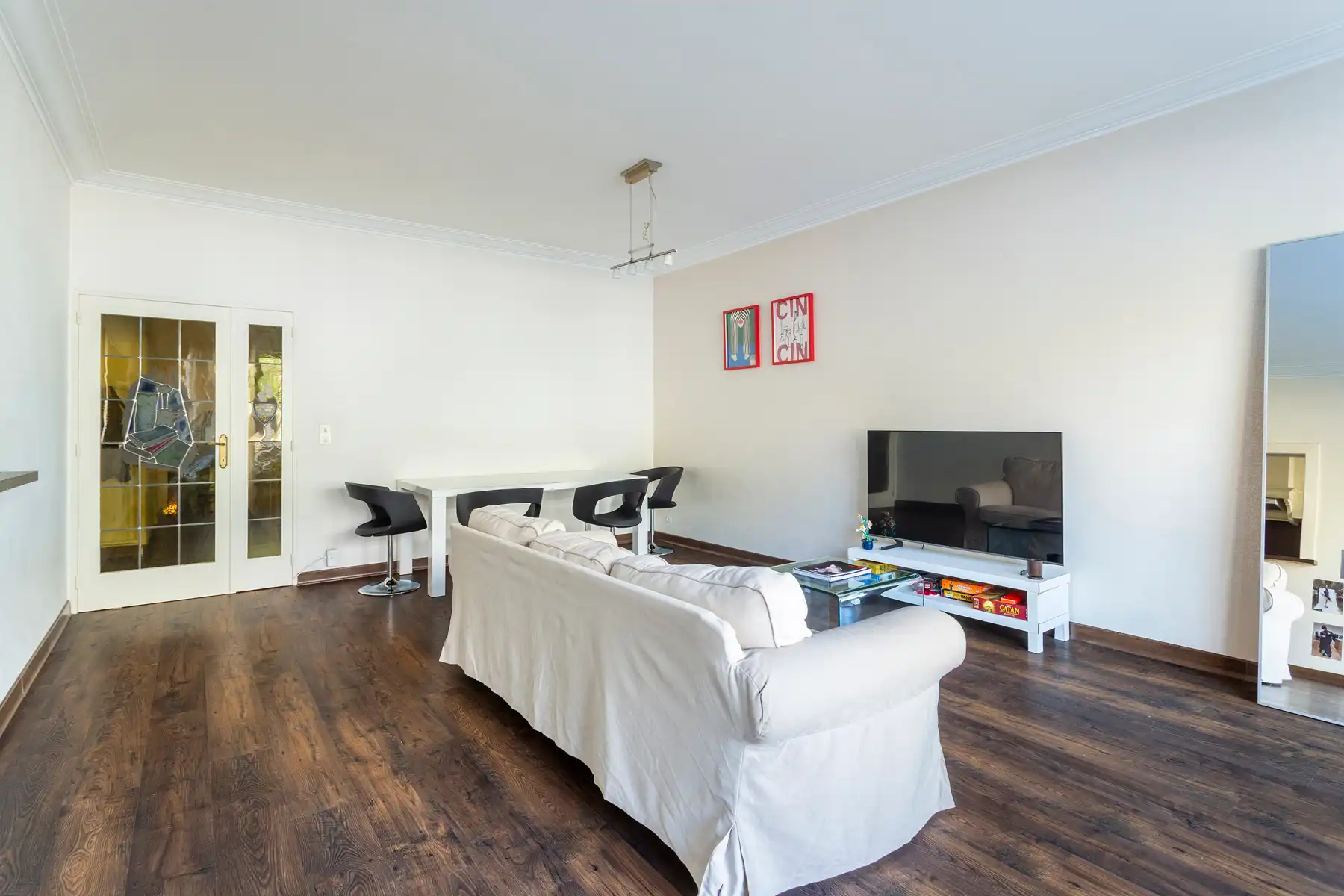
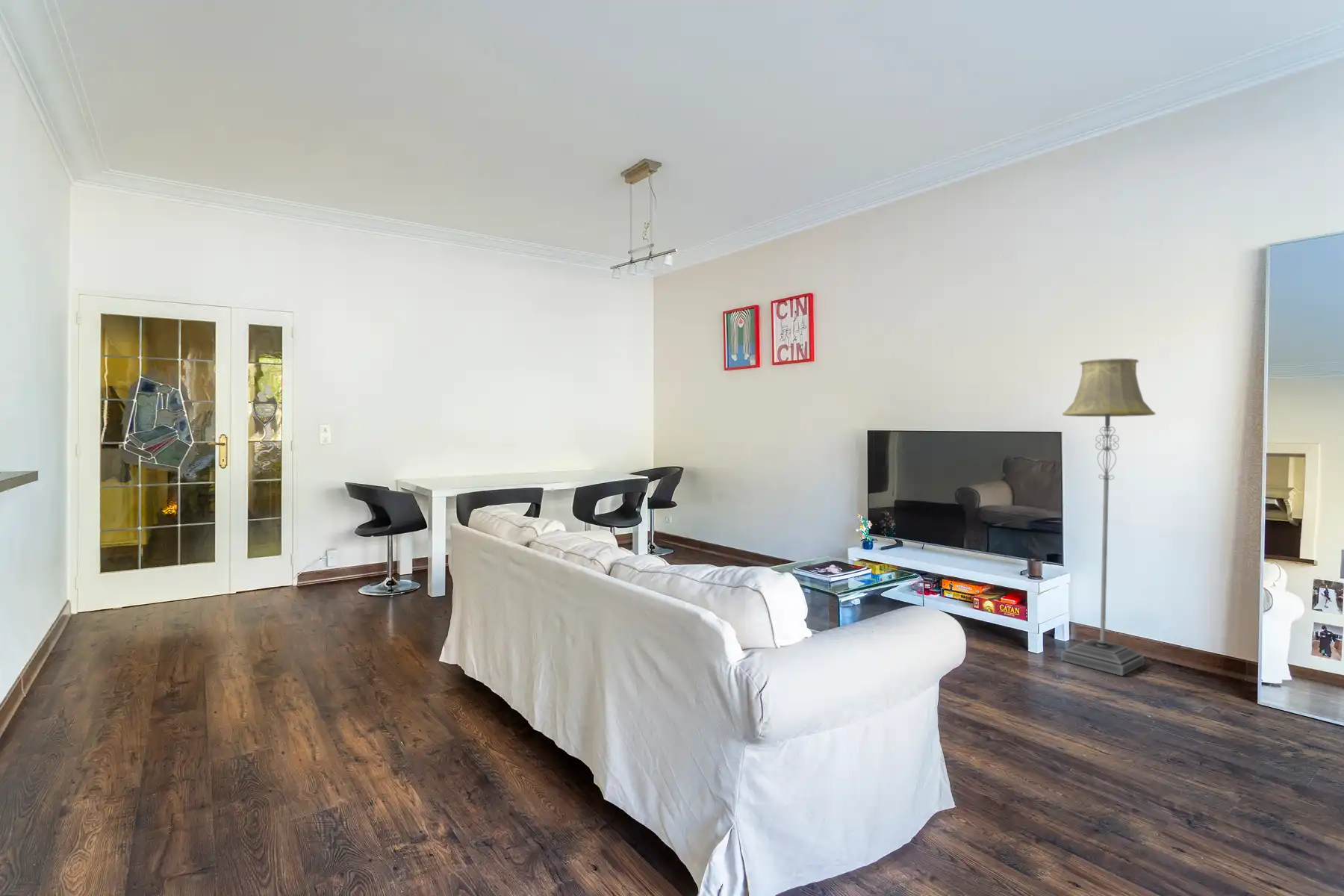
+ floor lamp [1060,358,1156,676]
